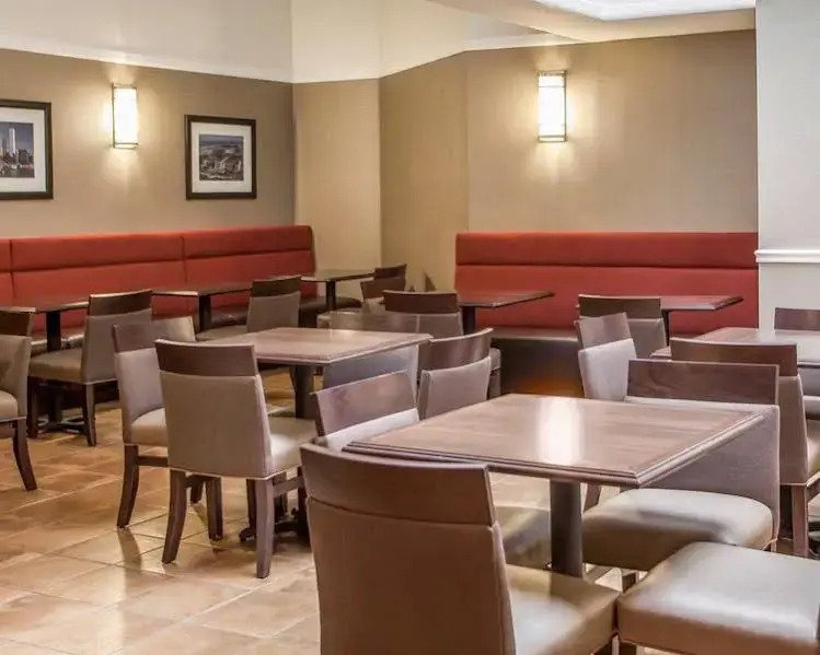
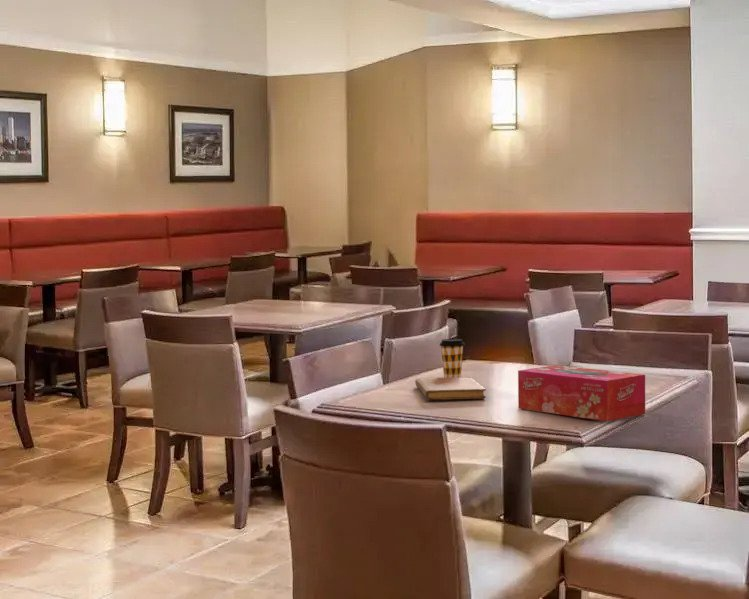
+ coffee cup [439,338,465,378]
+ tissue box [517,364,646,422]
+ notebook [414,377,487,401]
